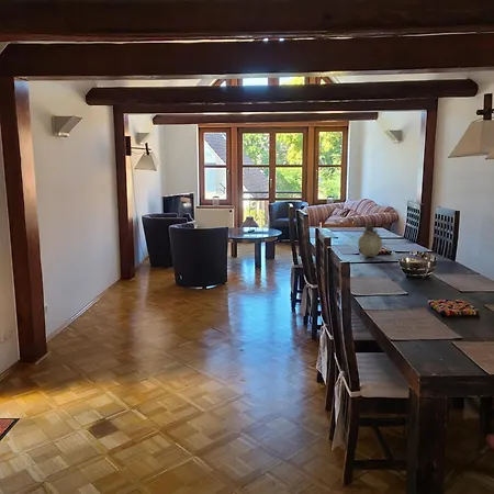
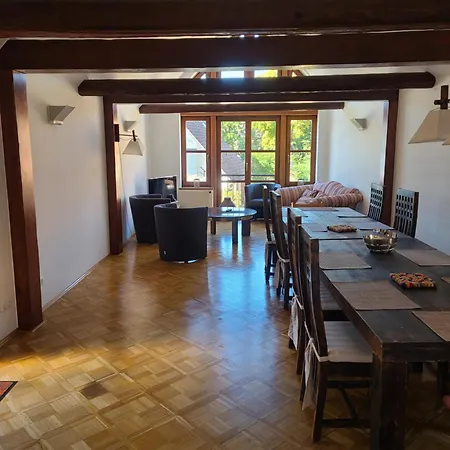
- vase [357,222,383,258]
